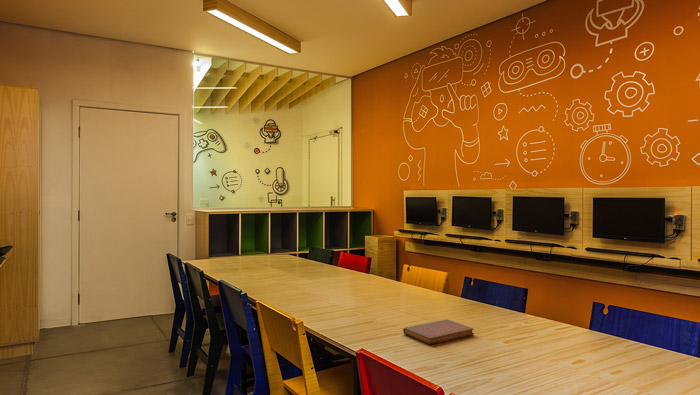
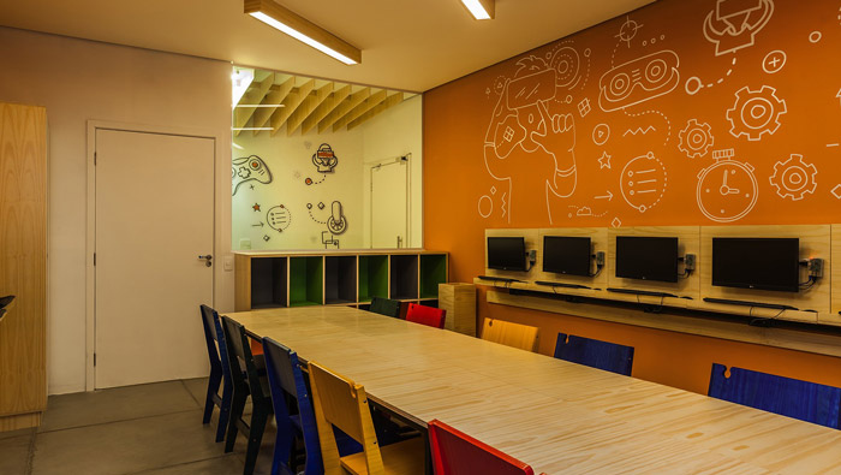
- notebook [402,319,475,345]
